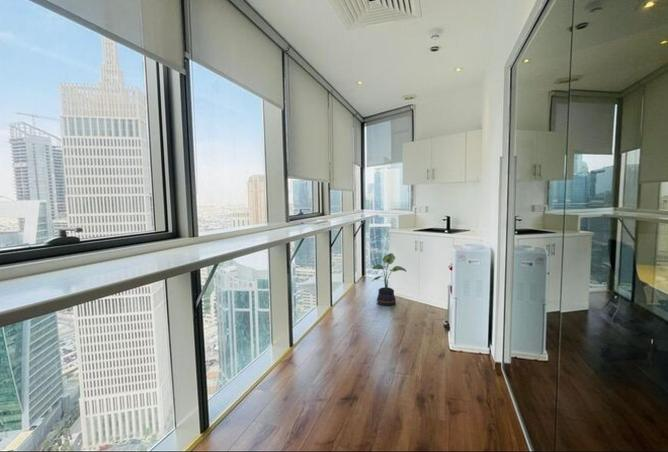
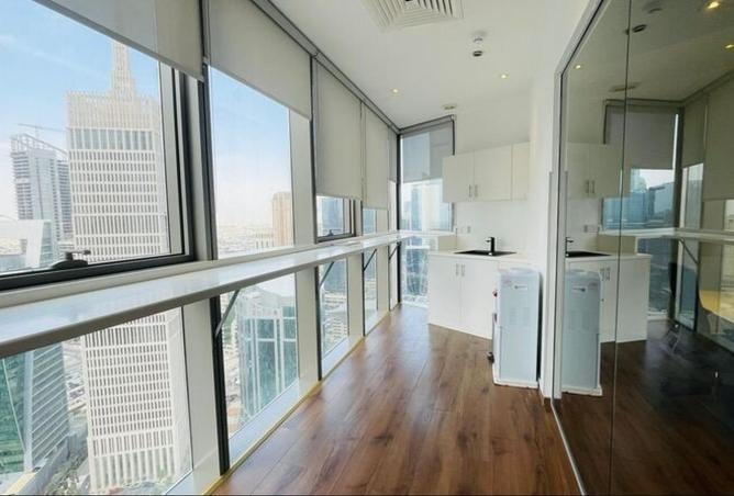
- potted plant [371,252,407,307]
